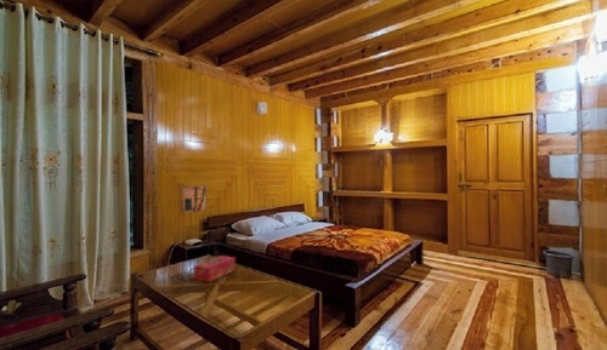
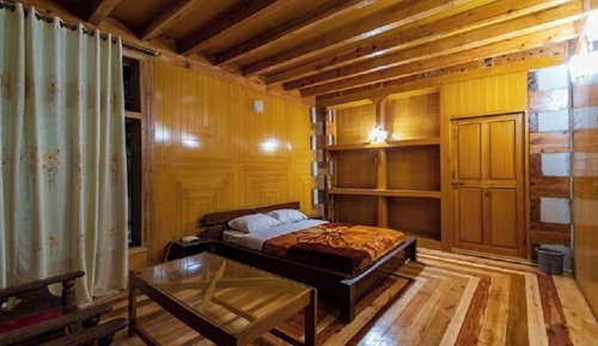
- tissue box [192,254,237,283]
- wall art [180,184,209,216]
